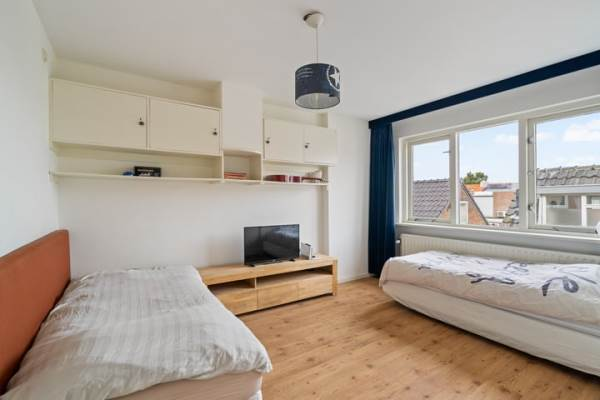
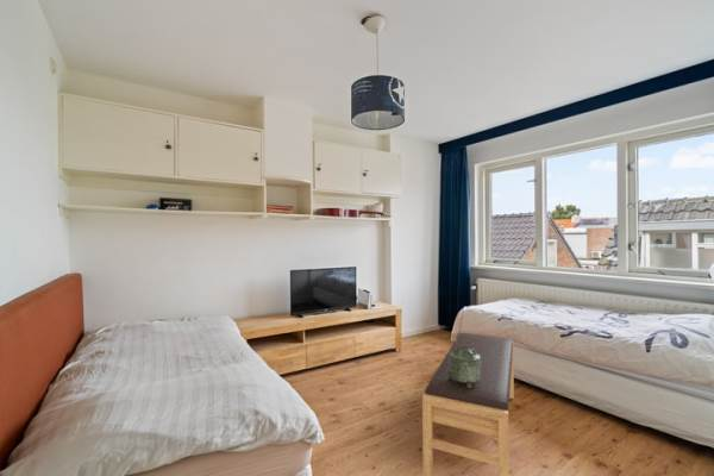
+ decorative box [447,345,481,389]
+ bench [421,332,515,476]
